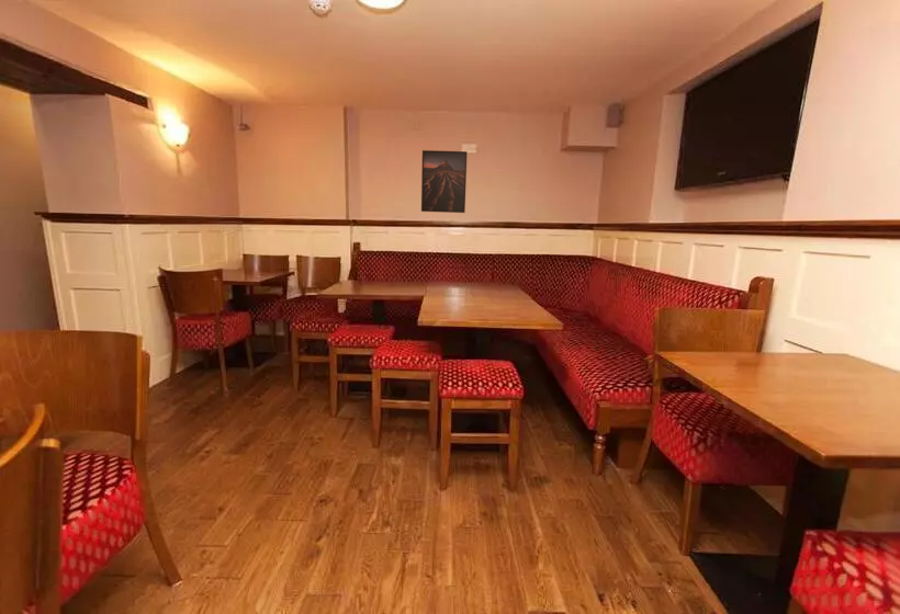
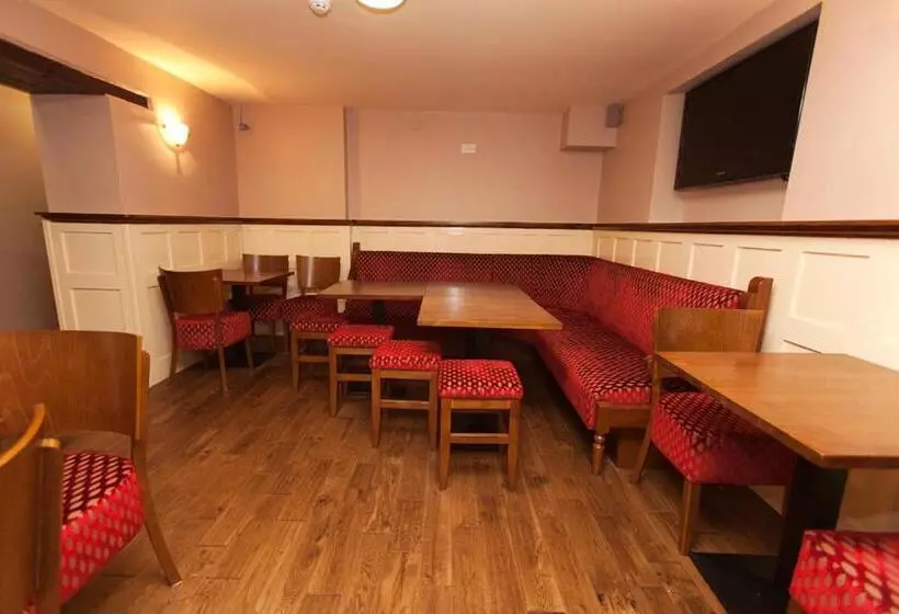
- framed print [420,149,468,214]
